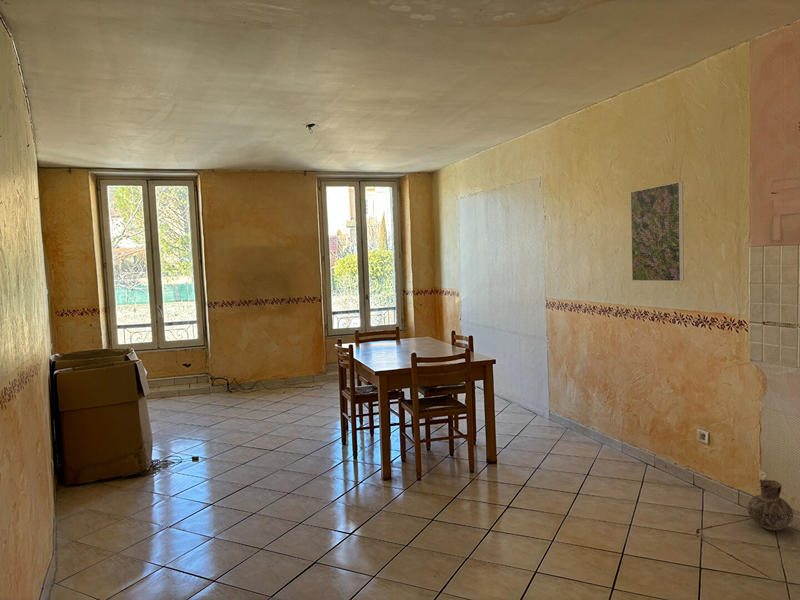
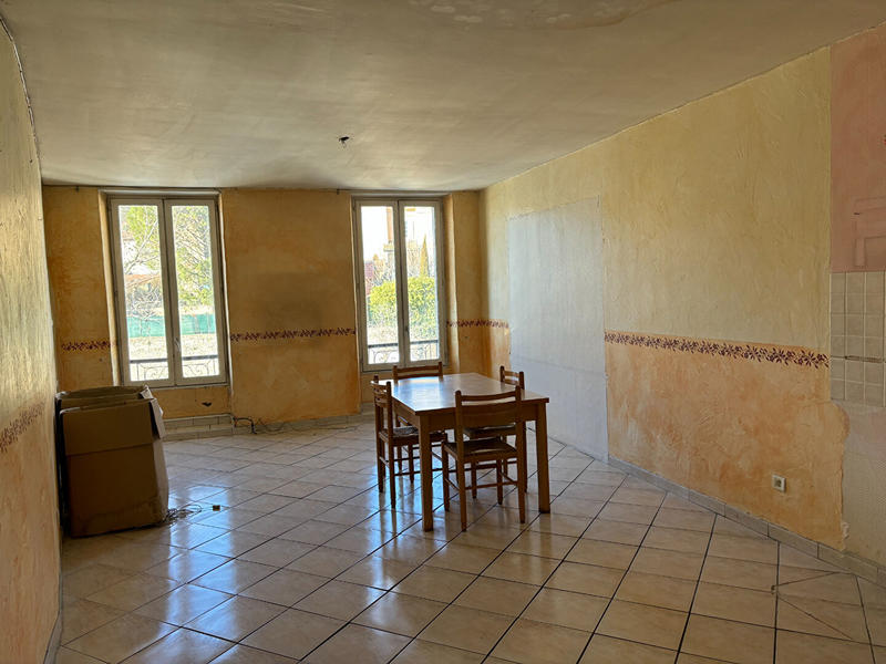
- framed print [630,181,685,282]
- ceramic jug [746,479,795,532]
